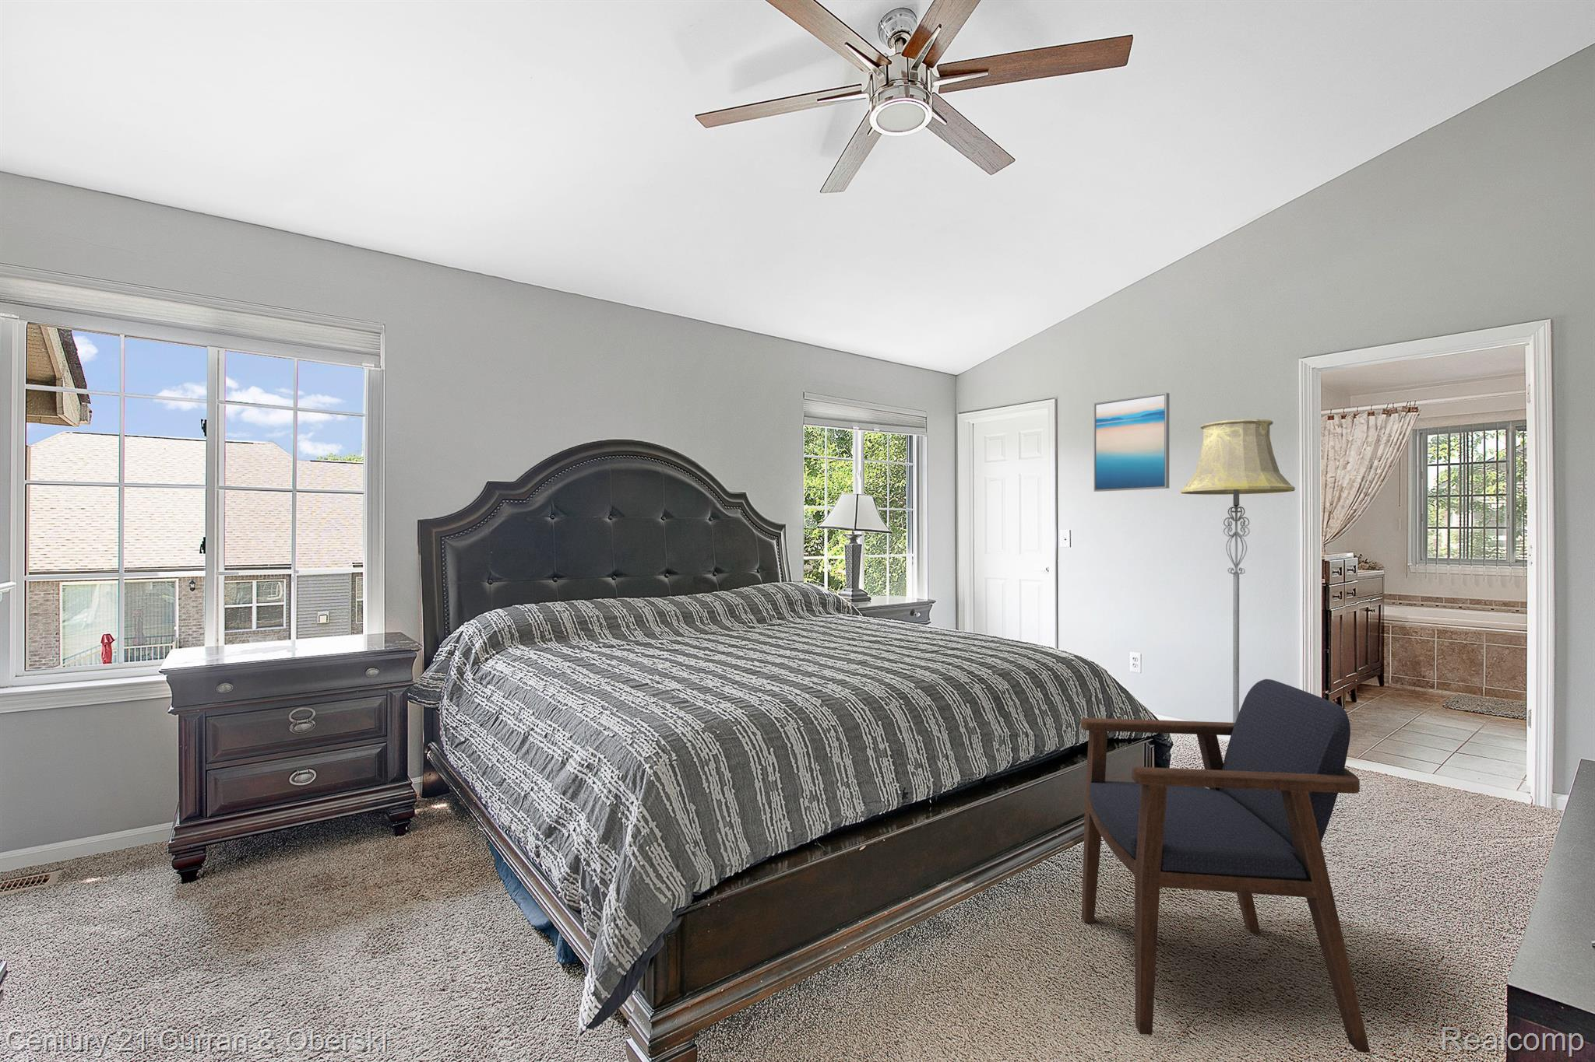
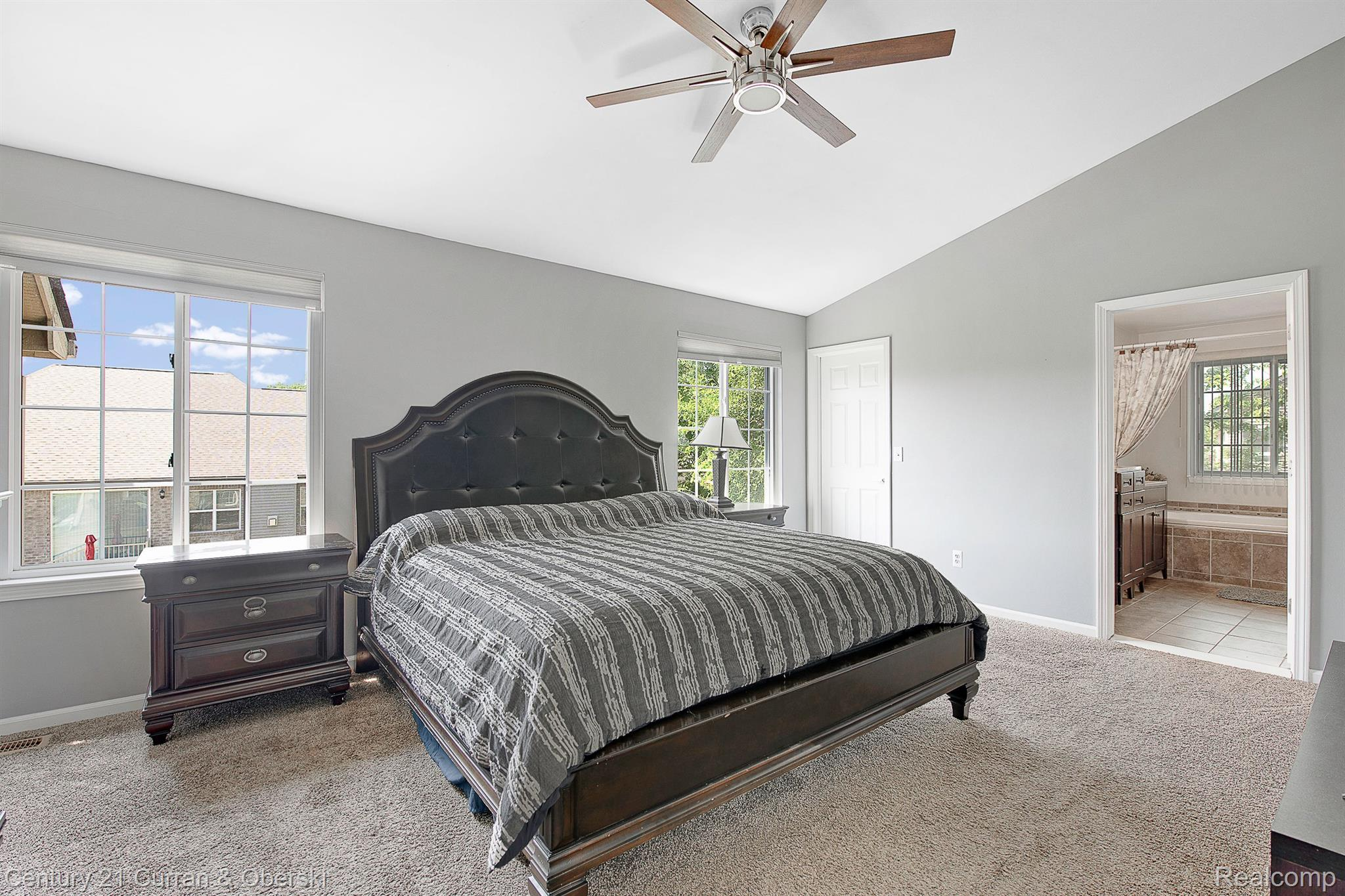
- wall art [1093,392,1170,493]
- floor lamp [1180,418,1296,789]
- armchair [1080,678,1371,1054]
